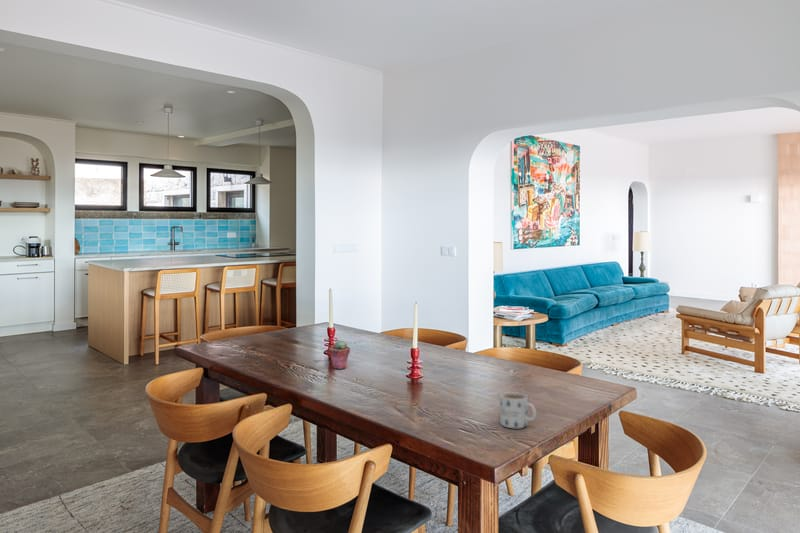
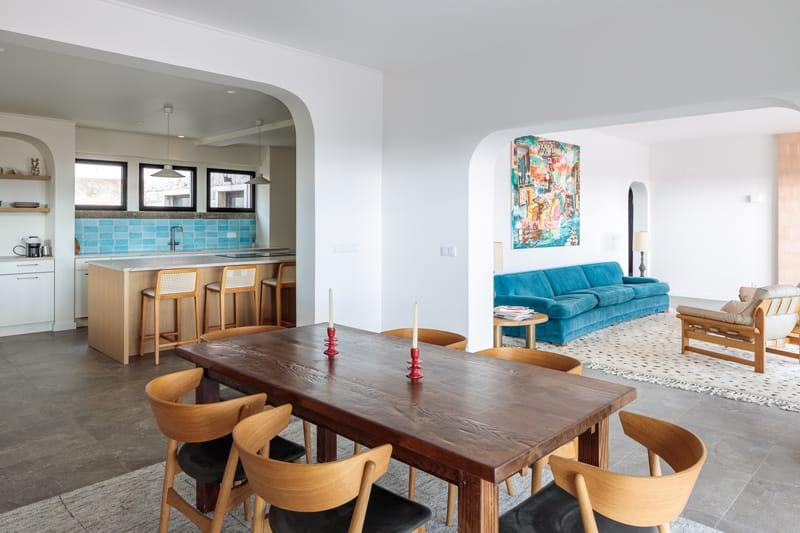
- potted succulent [328,339,351,370]
- mug [499,391,537,429]
